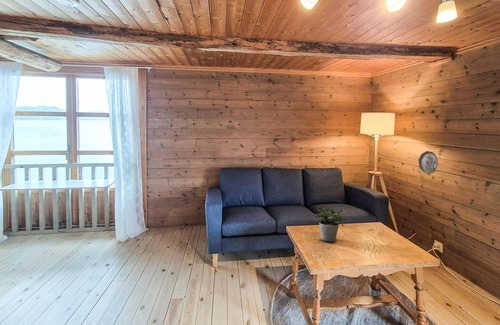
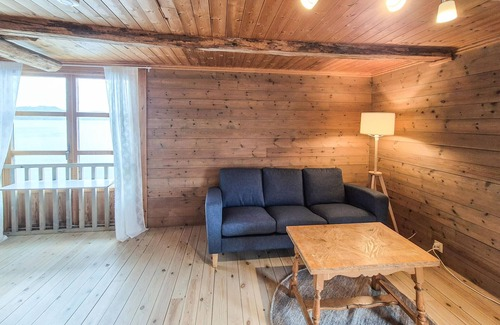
- potted plant [313,206,349,243]
- decorative plate [418,150,439,175]
